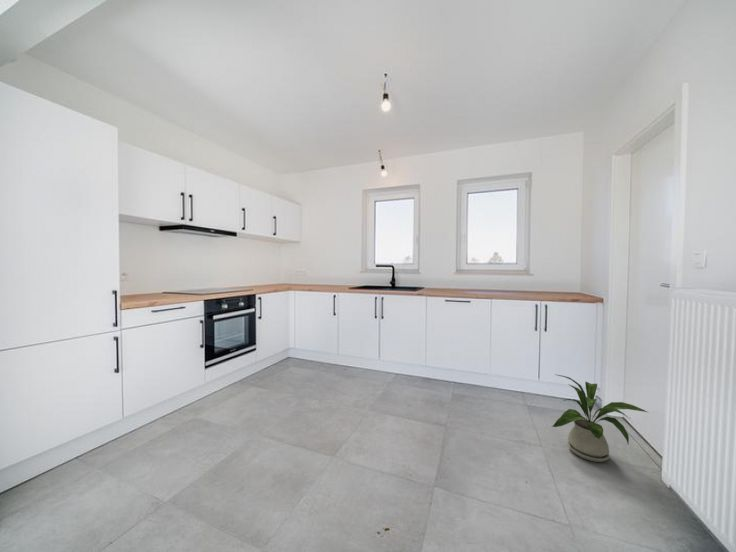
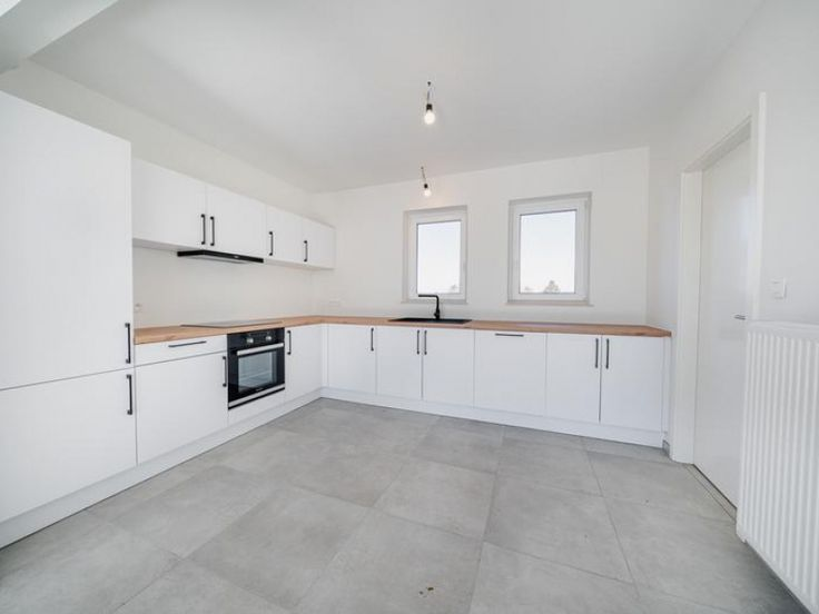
- house plant [551,373,650,463]
